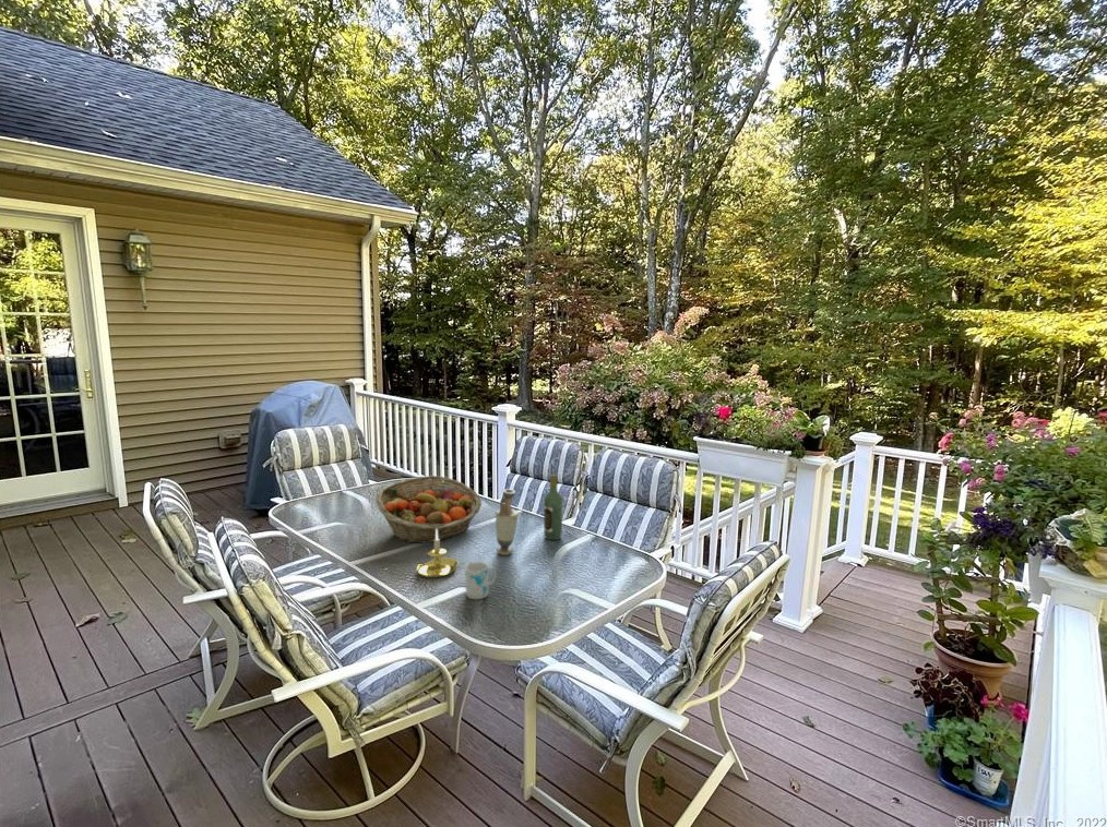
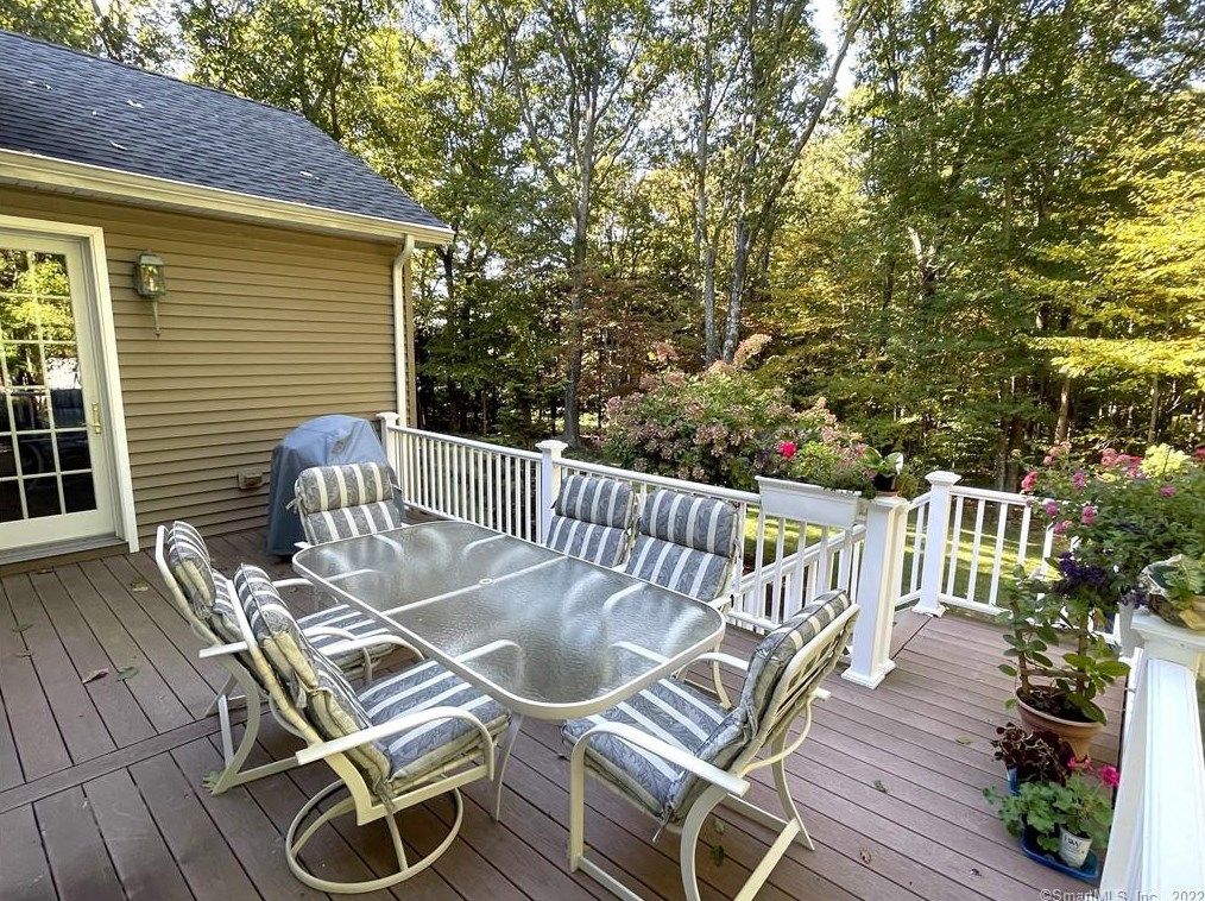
- mug [464,561,498,600]
- candle holder [413,530,459,579]
- wine bottle [543,474,564,541]
- vase [495,488,520,556]
- fruit basket [374,475,483,543]
